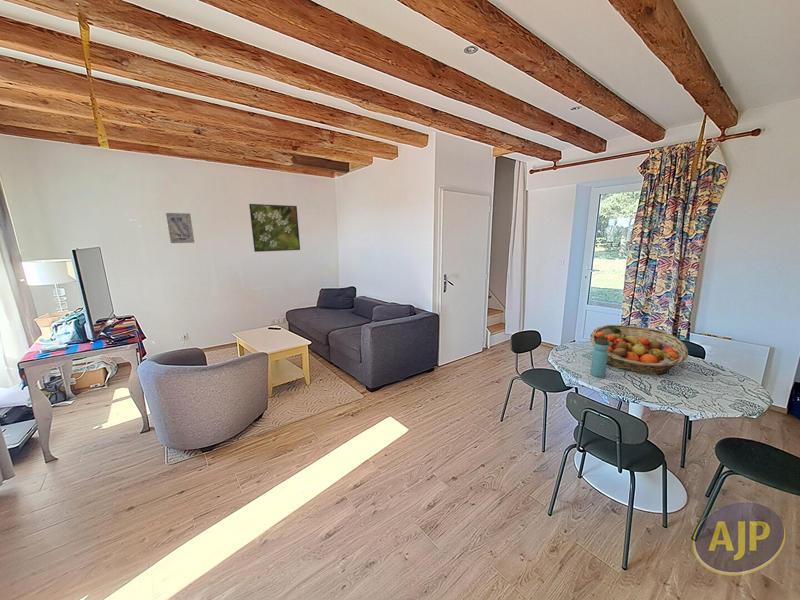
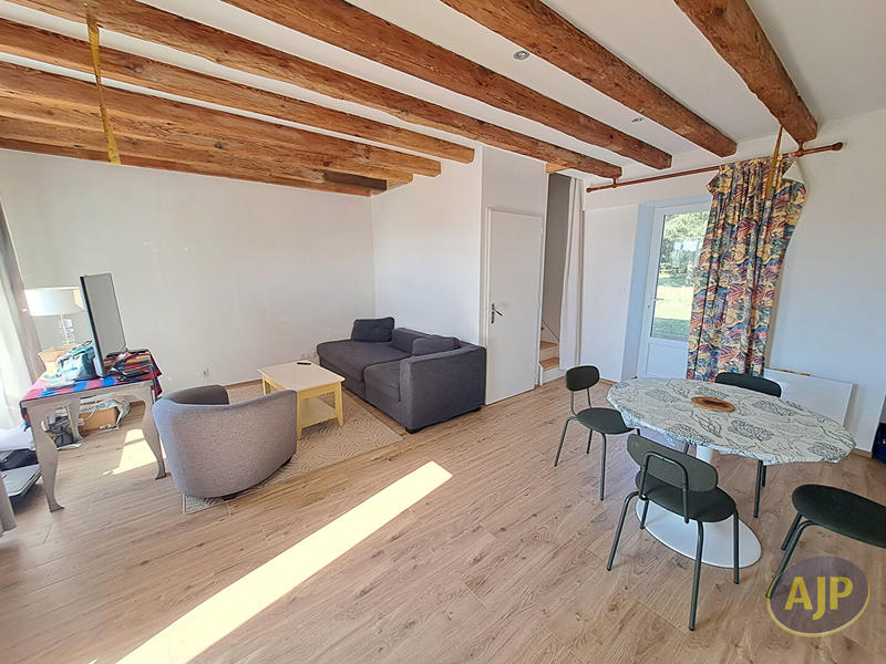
- water bottle [590,337,609,379]
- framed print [248,203,301,253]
- fruit basket [589,324,689,376]
- wall art [165,212,195,244]
